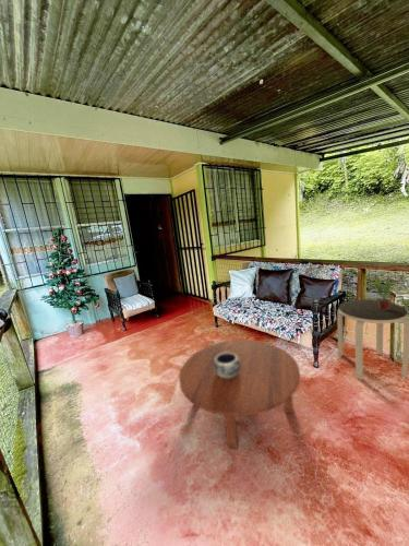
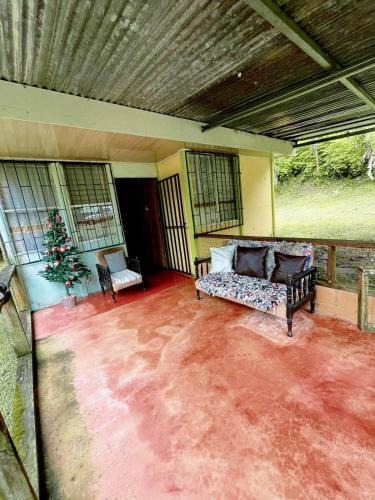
- side table [336,298,409,381]
- decorative bowl [214,353,240,379]
- potted plant [366,275,407,310]
- coffee table [178,339,301,450]
